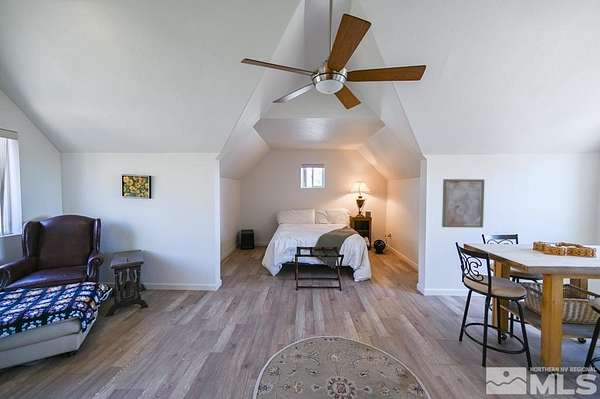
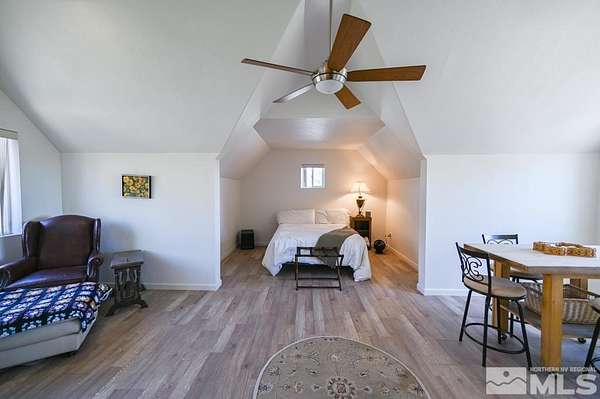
- wall art [441,178,485,228]
